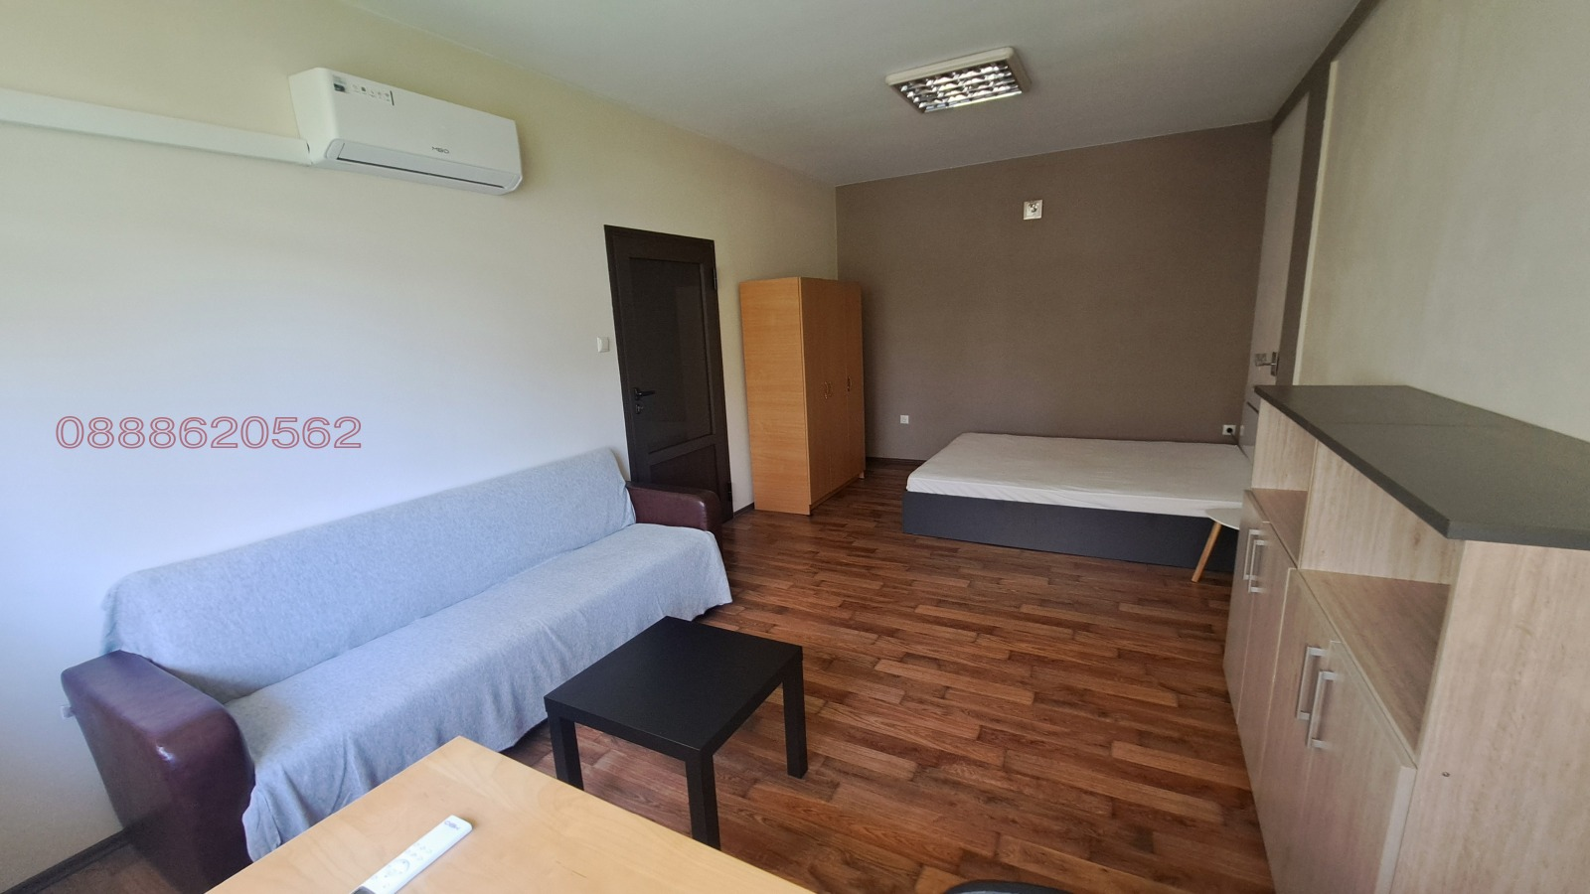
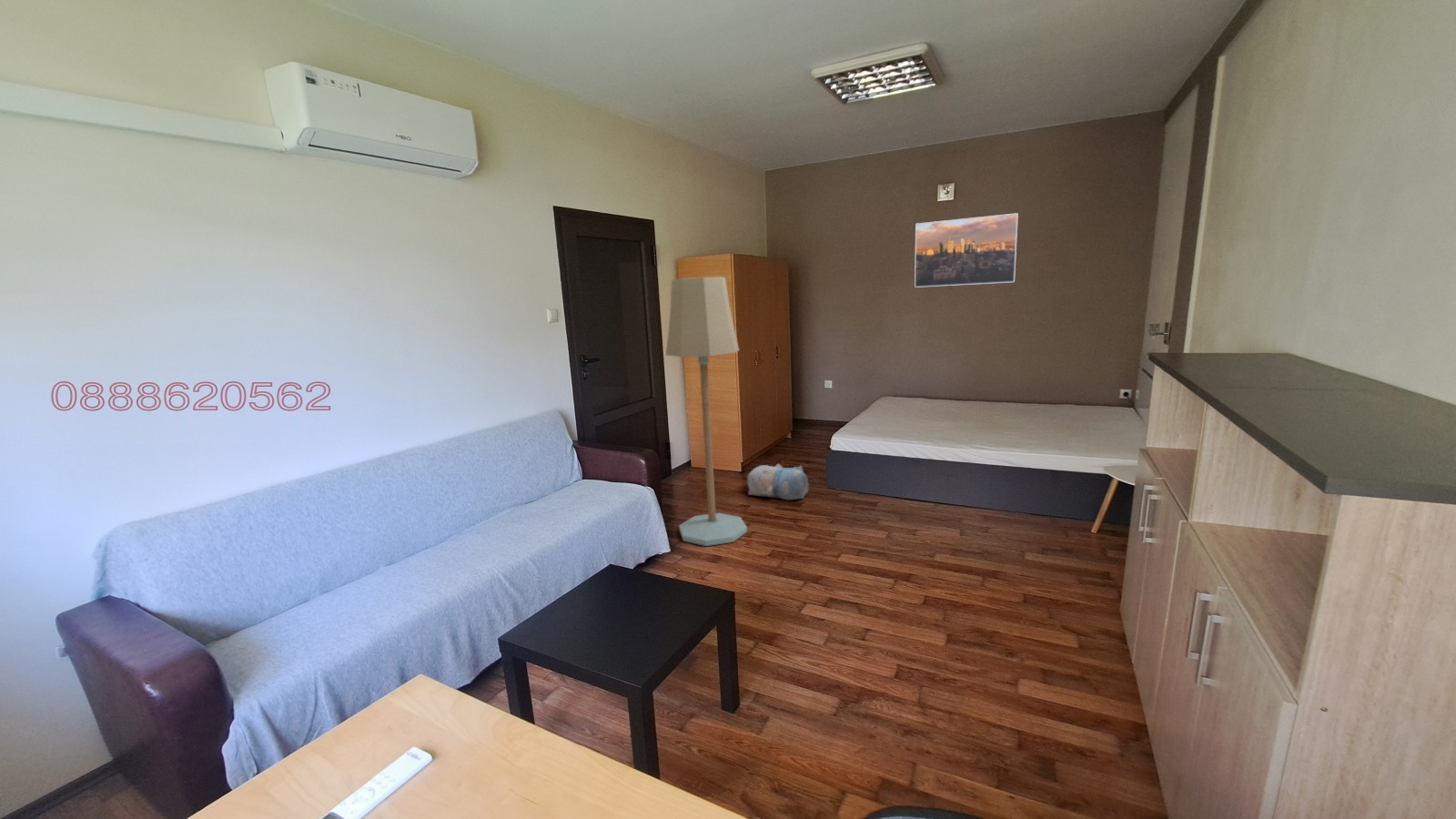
+ floor lamp [665,276,748,547]
+ plush toy [746,463,810,501]
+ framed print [914,212,1019,288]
